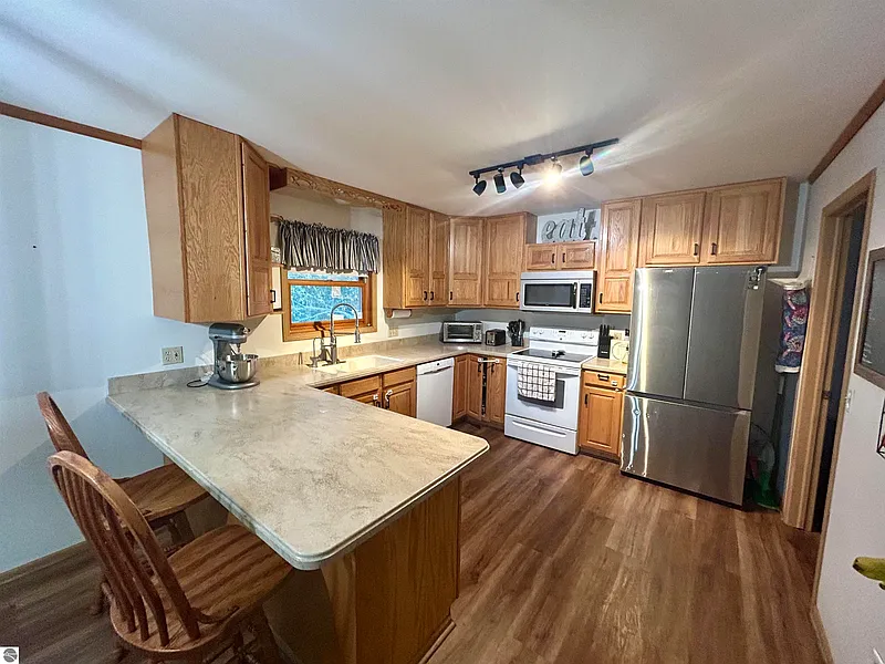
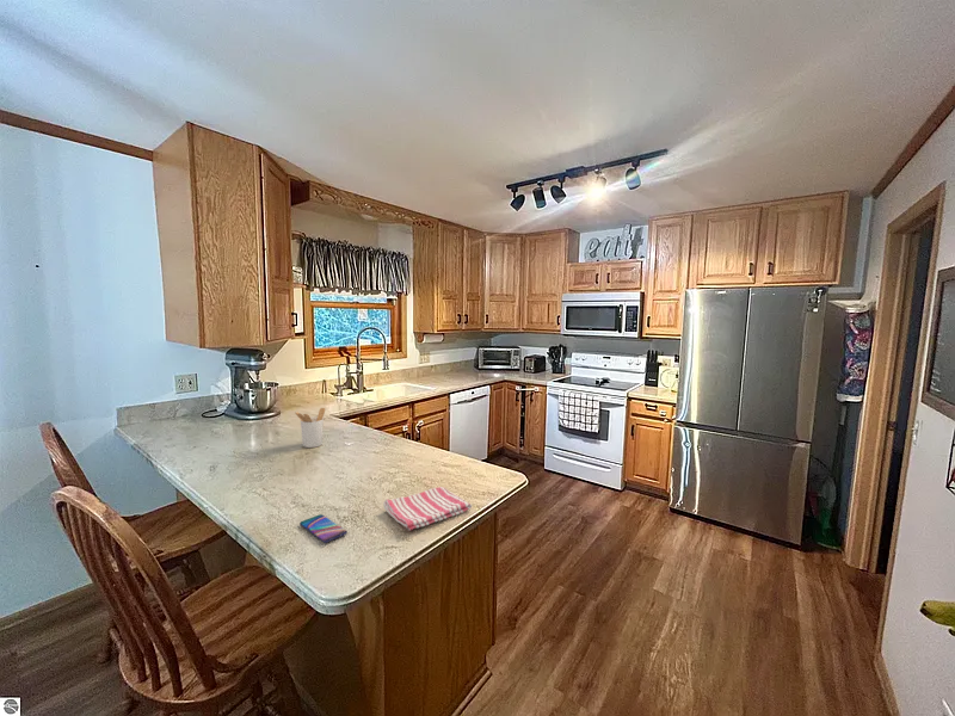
+ utensil holder [294,407,326,449]
+ dish towel [382,486,473,532]
+ smartphone [298,513,349,544]
